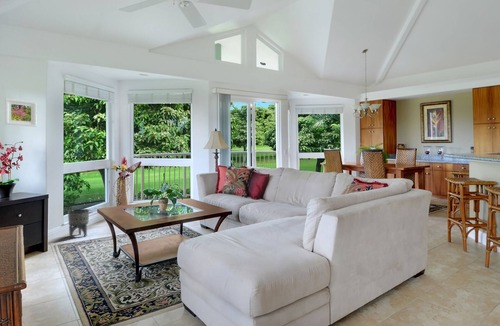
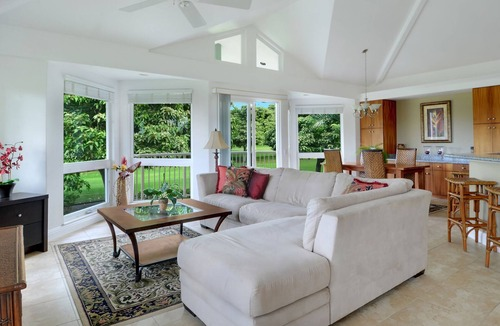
- planter [67,208,90,239]
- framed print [4,98,38,128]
